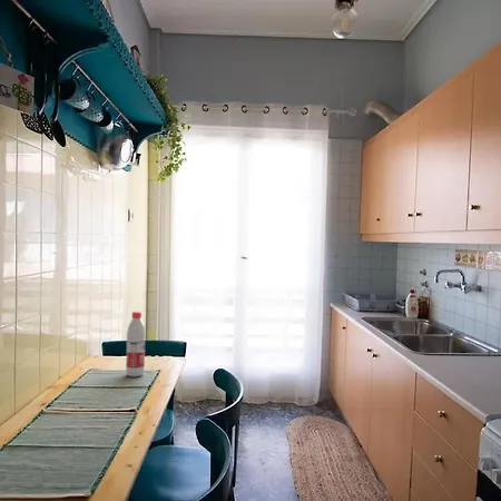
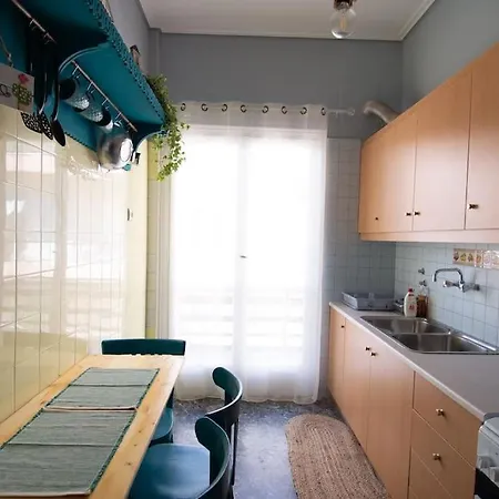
- water bottle [125,311,146,377]
